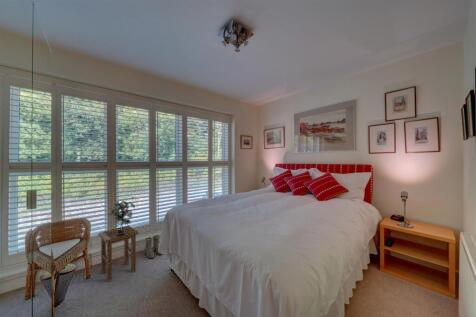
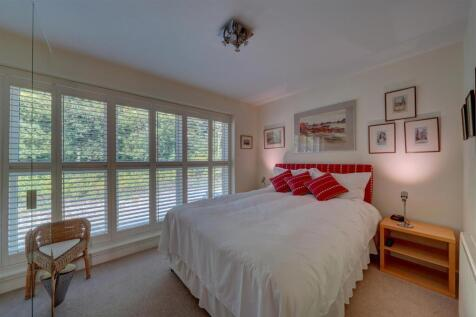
- potted plant [107,196,136,234]
- stool [97,225,139,283]
- boots [144,234,162,259]
